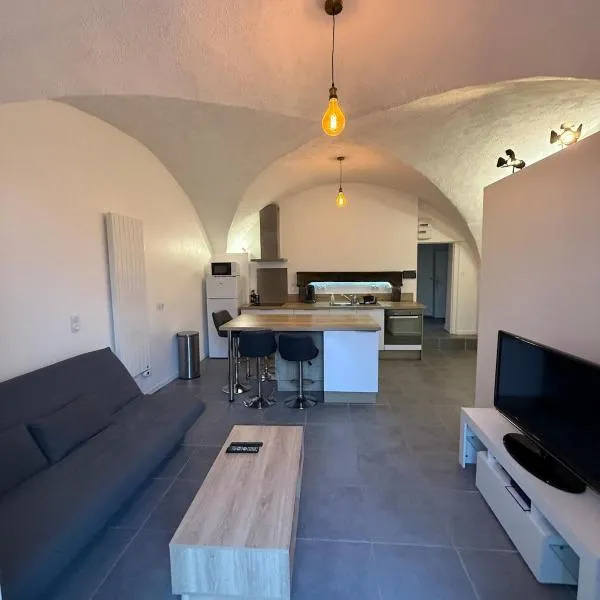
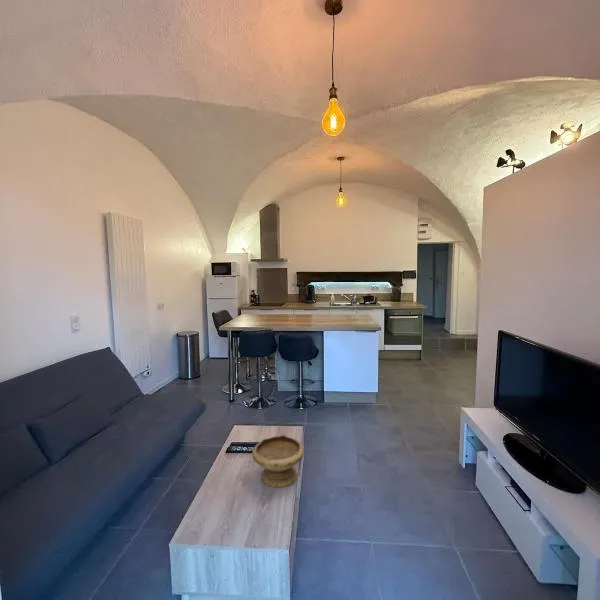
+ bowl [251,433,305,488]
